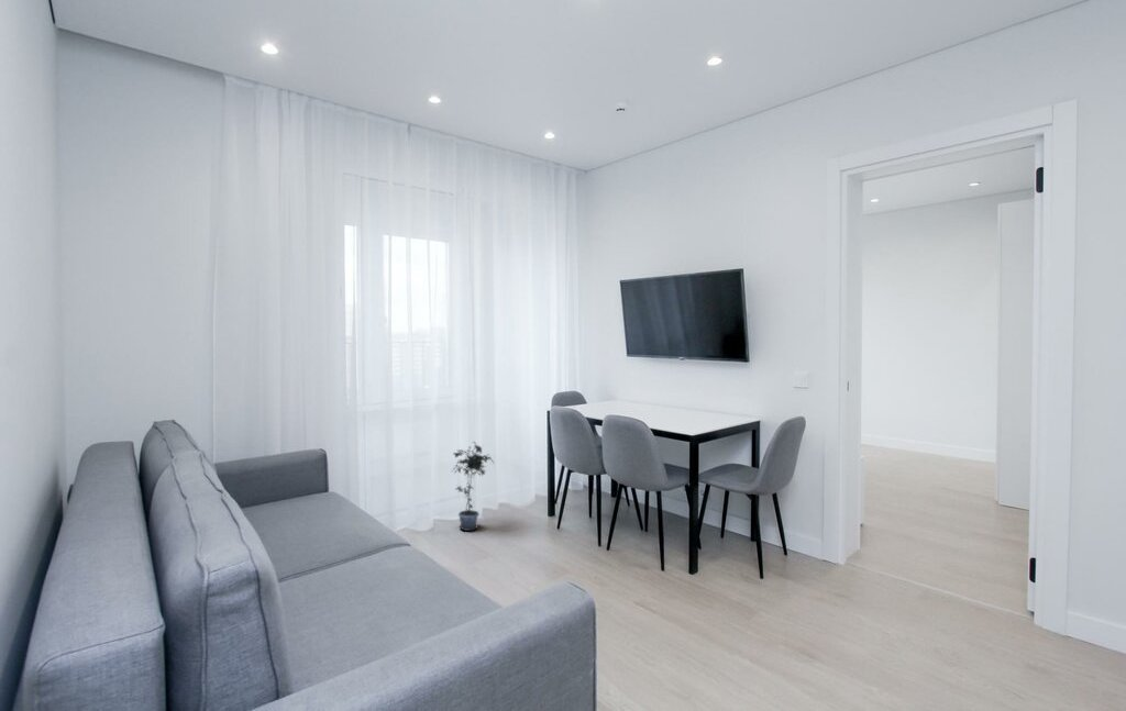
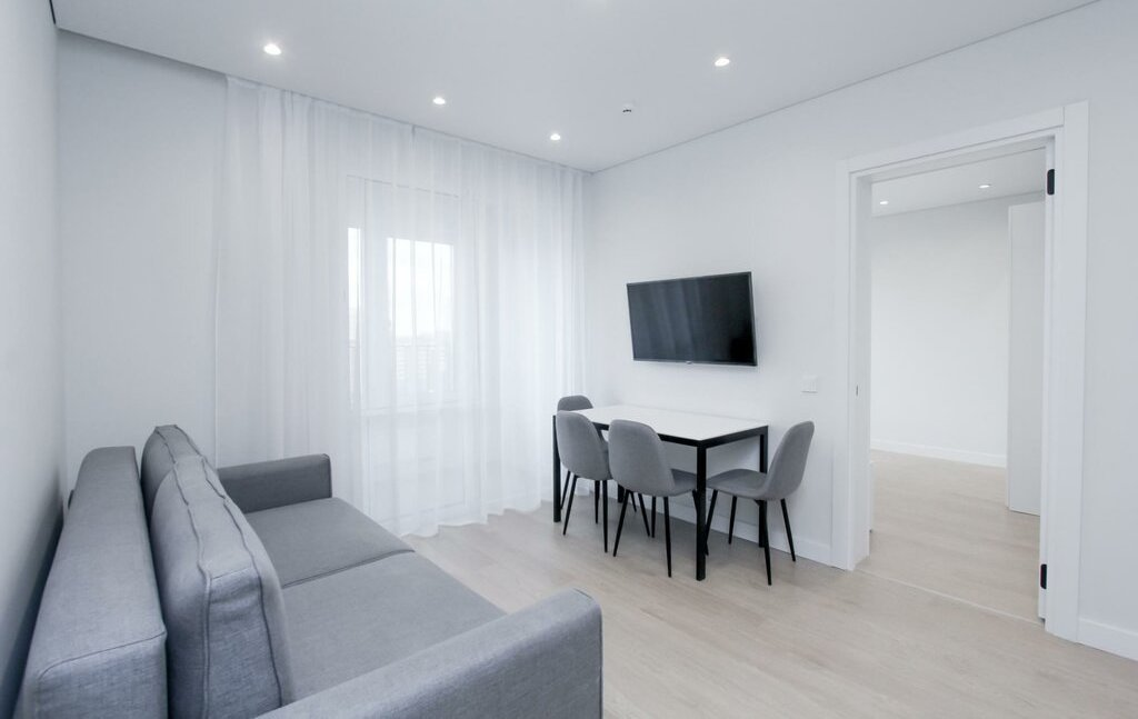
- potted plant [451,441,495,532]
